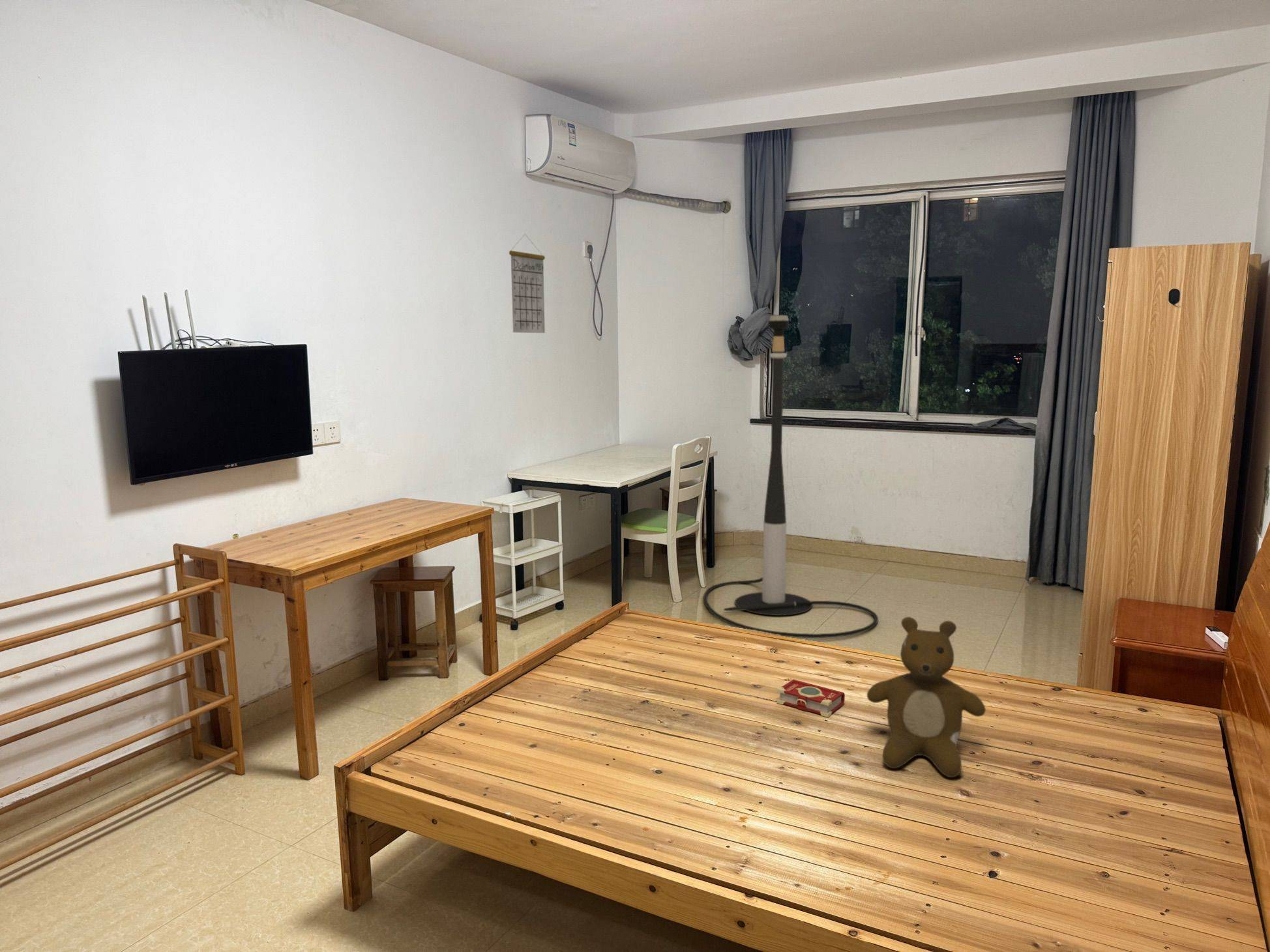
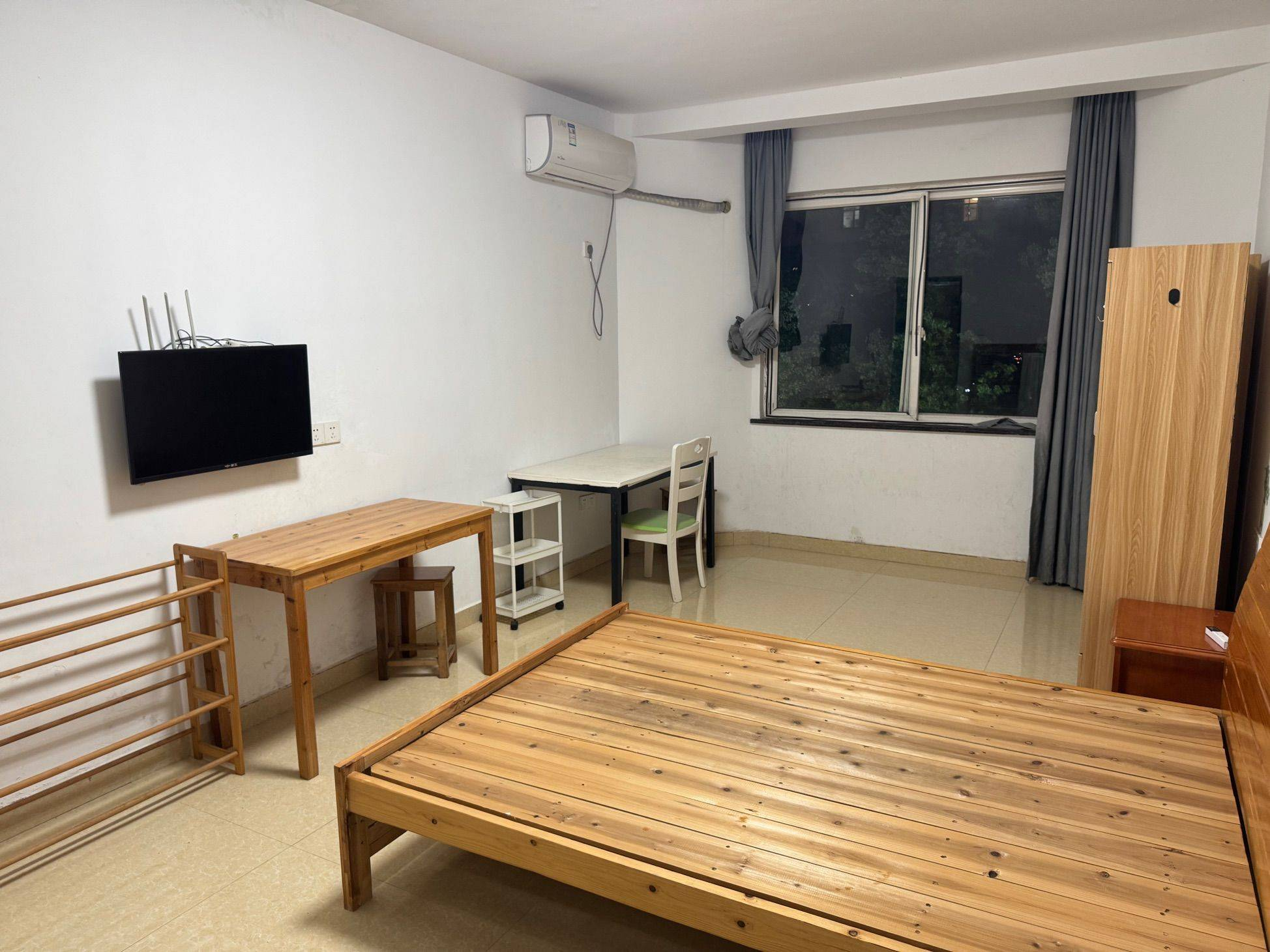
- calendar [509,233,546,334]
- teddy bear [866,616,986,778]
- floor lamp [703,314,879,639]
- book [776,679,846,718]
